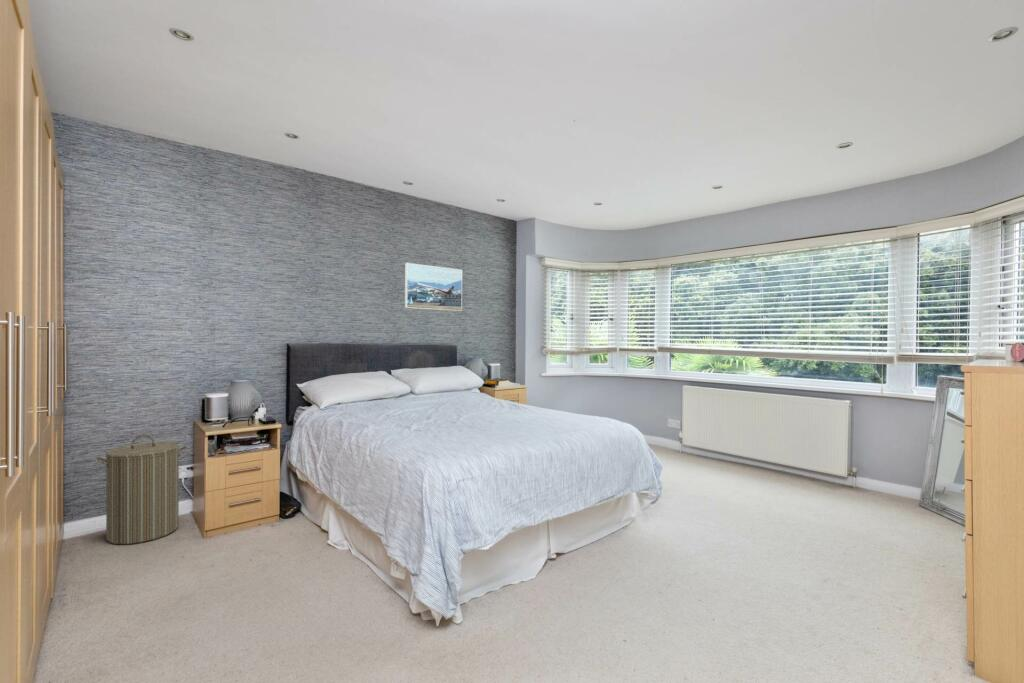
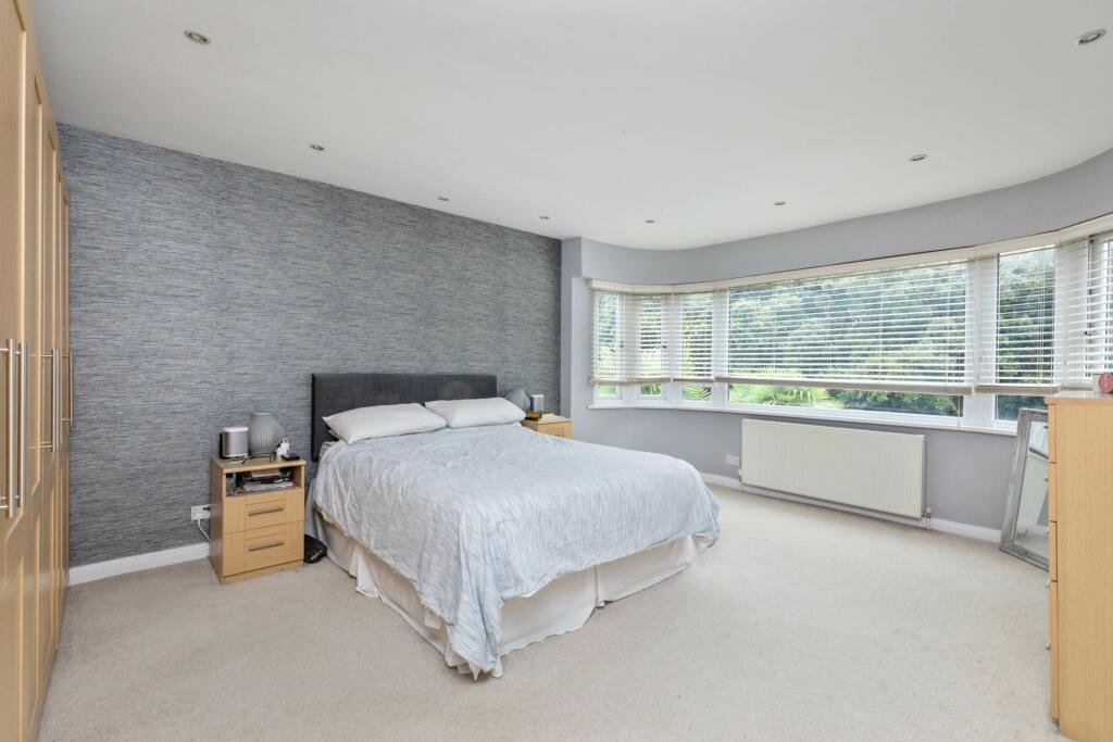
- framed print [404,262,463,312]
- laundry hamper [96,434,188,545]
